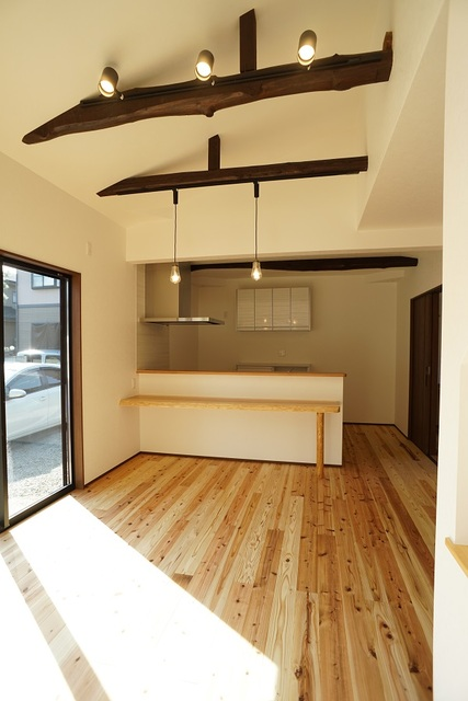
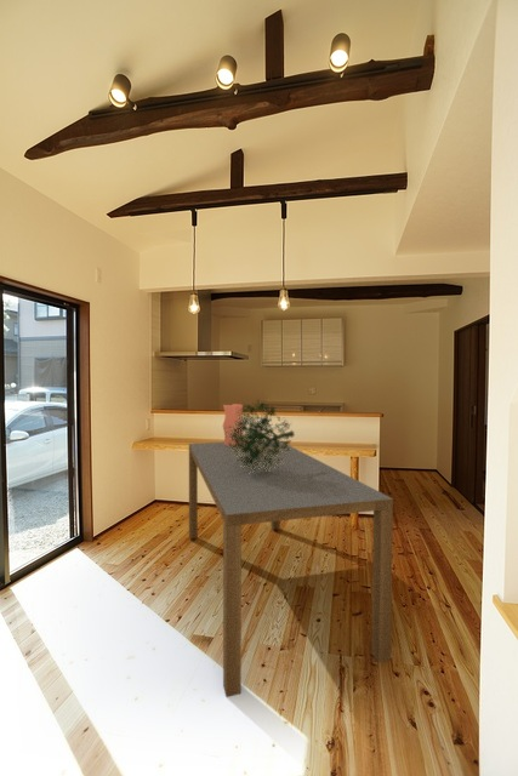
+ dining table [188,439,394,698]
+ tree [223,399,296,474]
+ vase [222,403,244,446]
